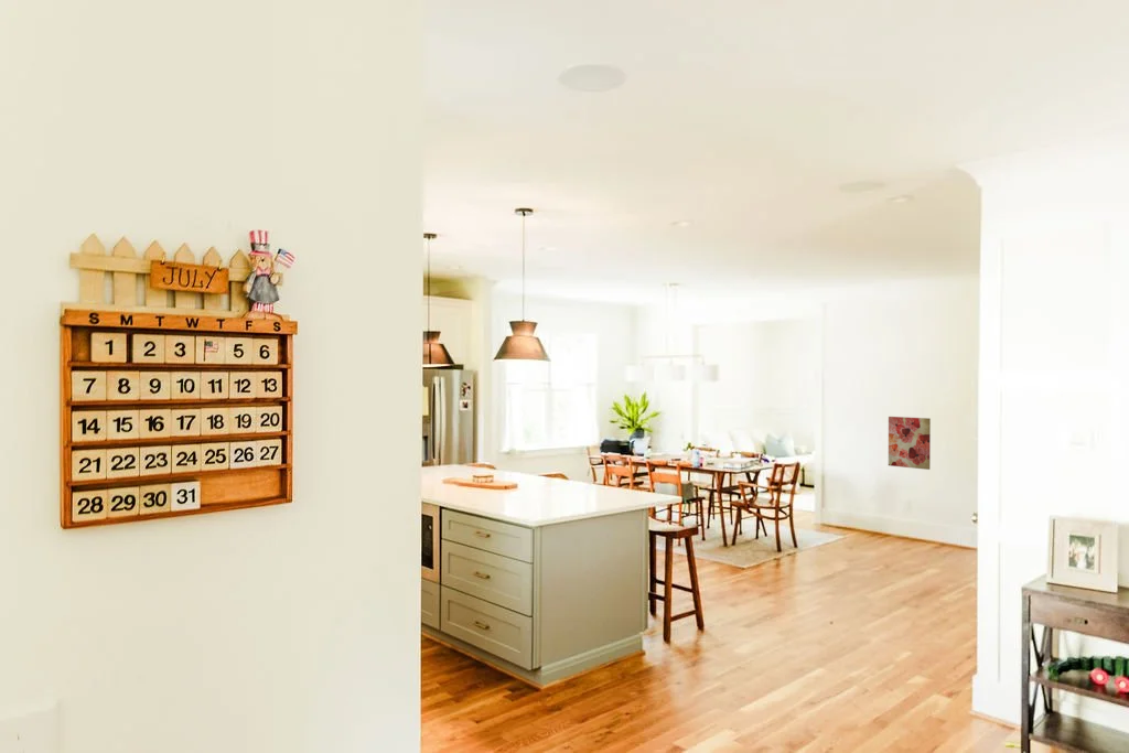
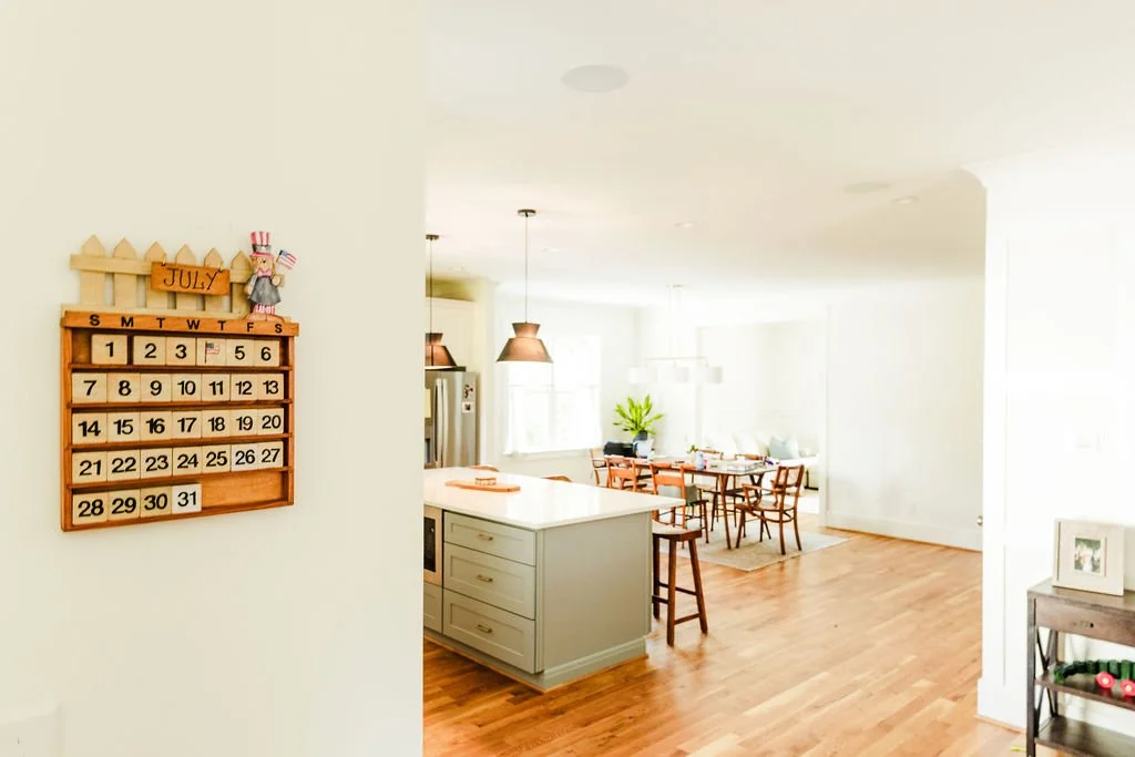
- wall art [888,416,932,471]
